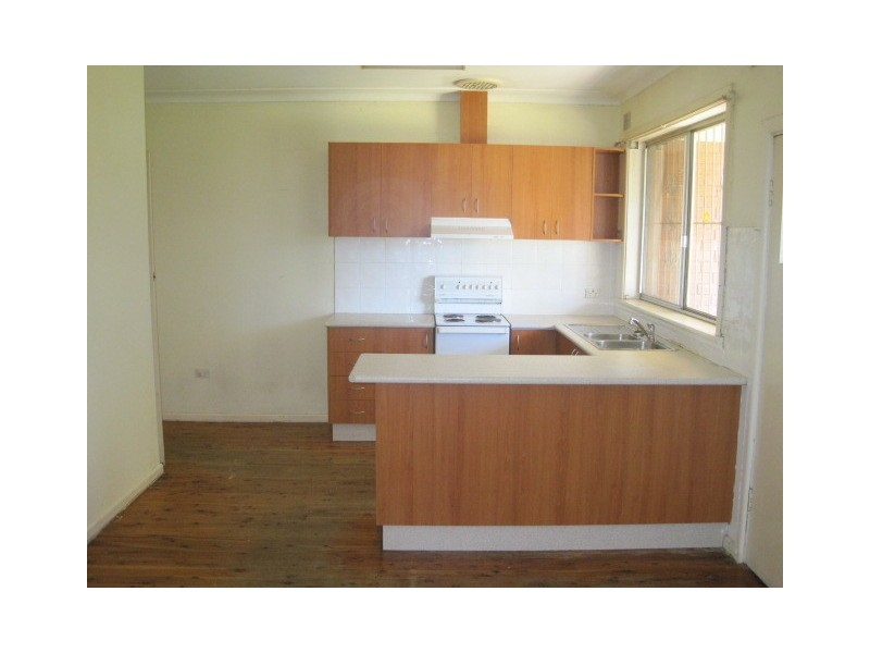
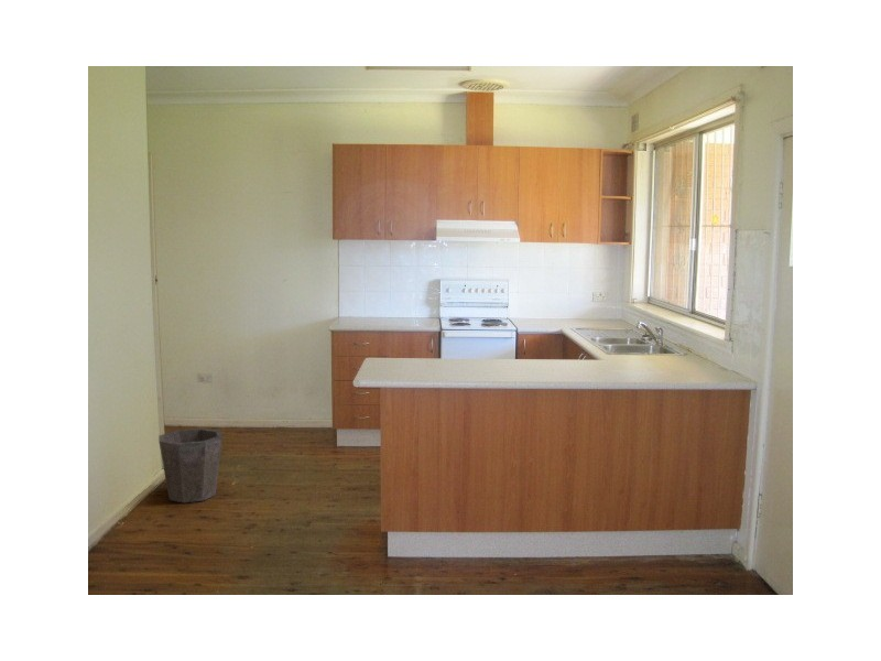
+ waste bin [157,427,224,503]
